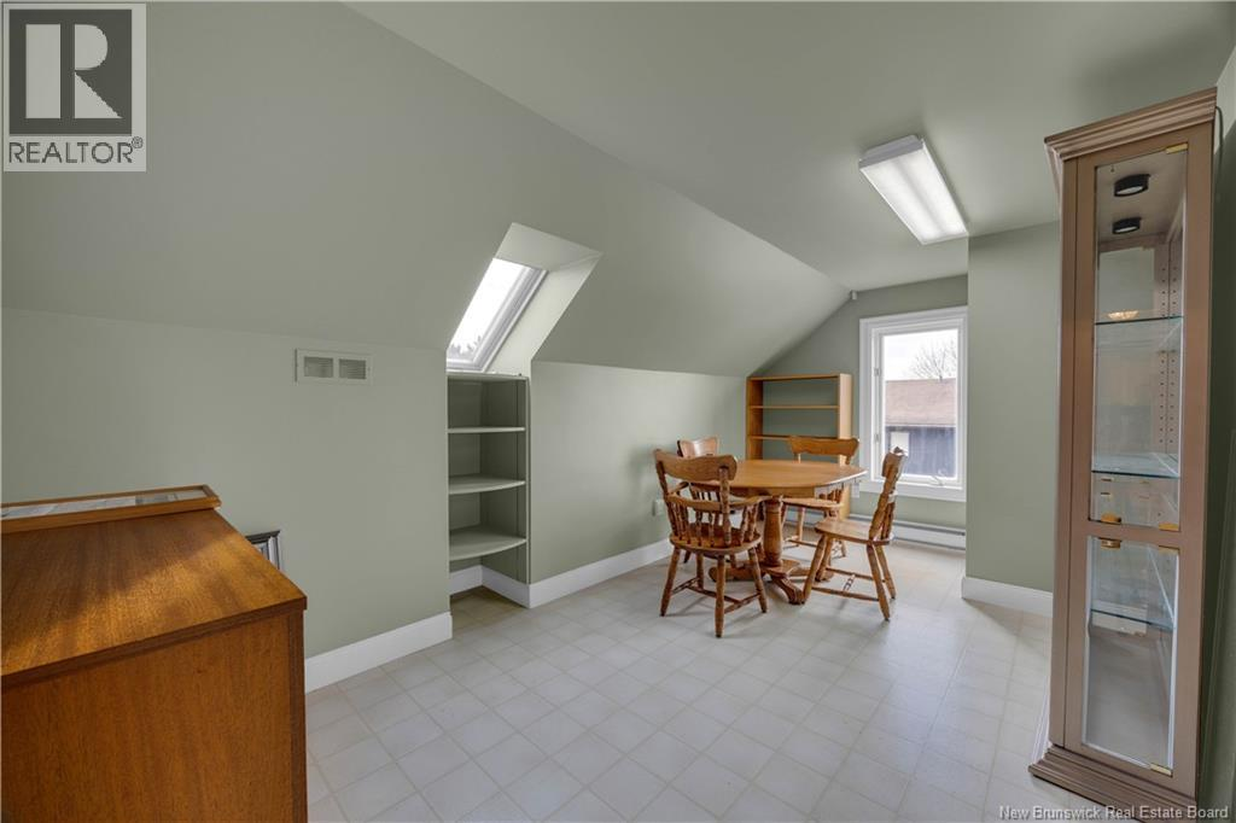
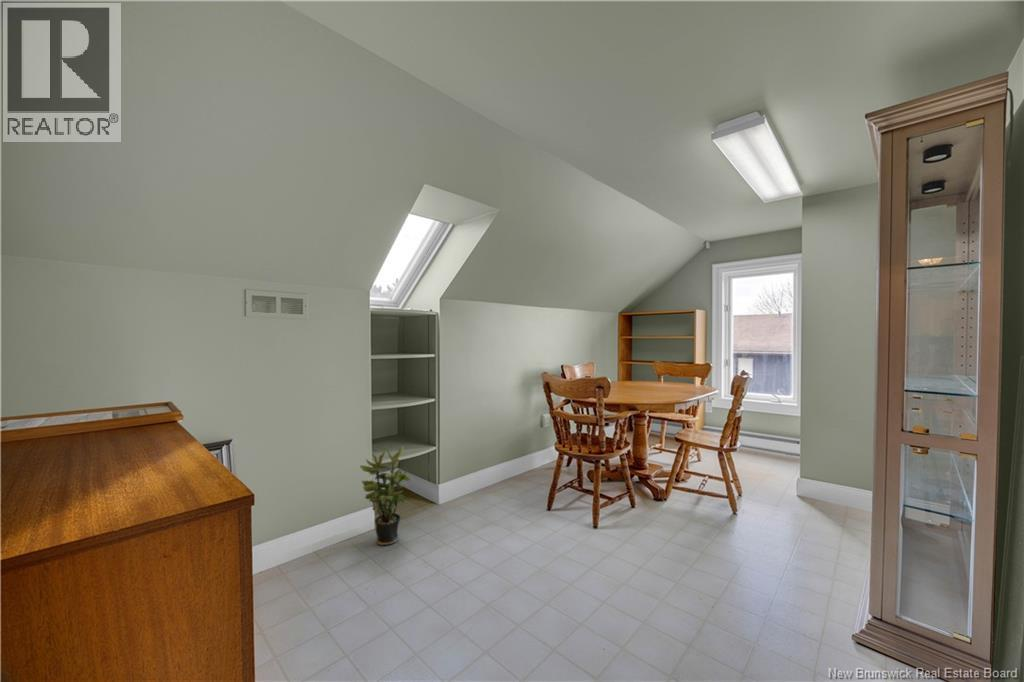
+ potted plant [359,444,411,547]
